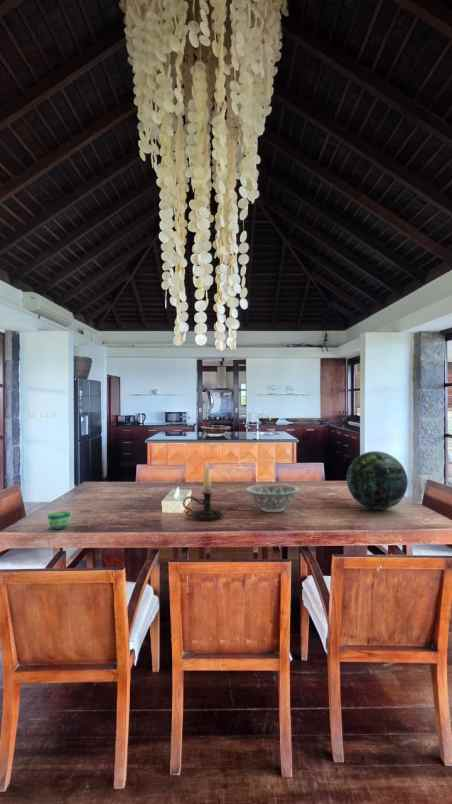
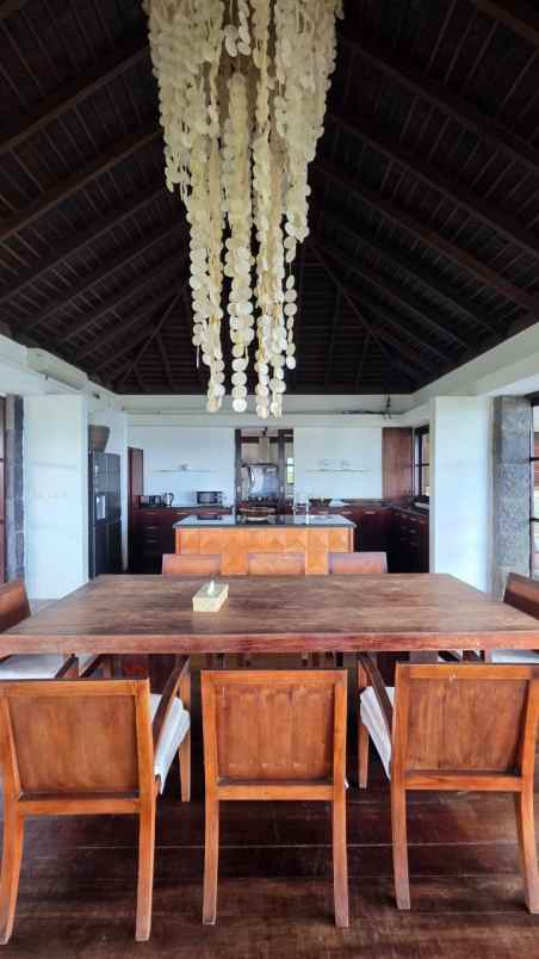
- decorative orb [346,450,409,511]
- cup [47,510,72,530]
- candle holder [182,460,224,522]
- decorative bowl [245,483,301,513]
